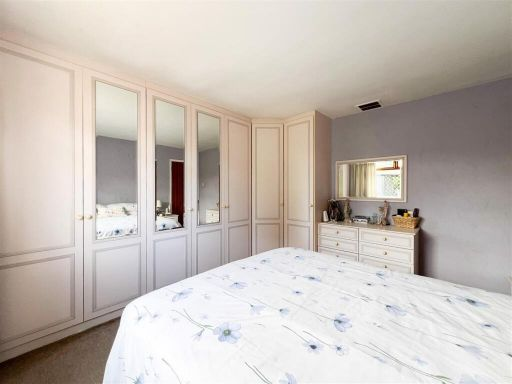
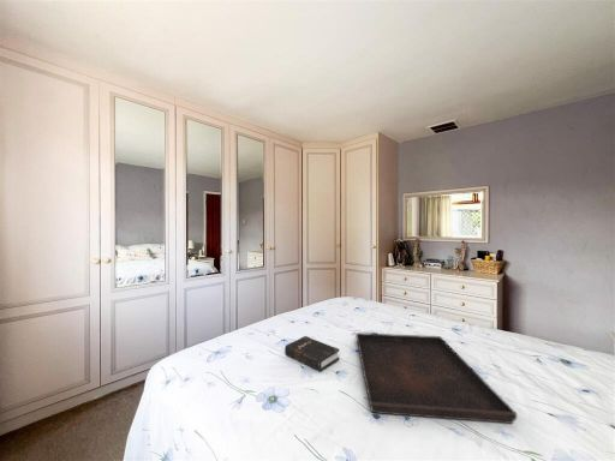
+ hardback book [283,335,340,372]
+ serving tray [354,331,518,425]
